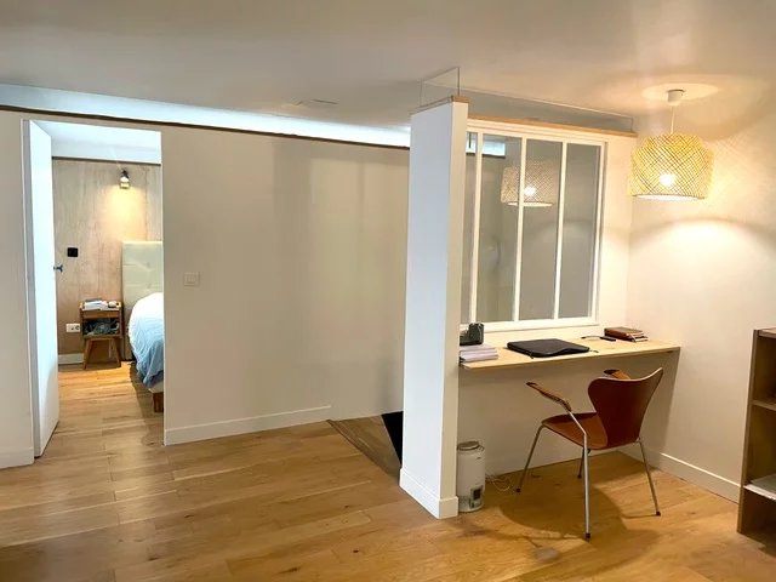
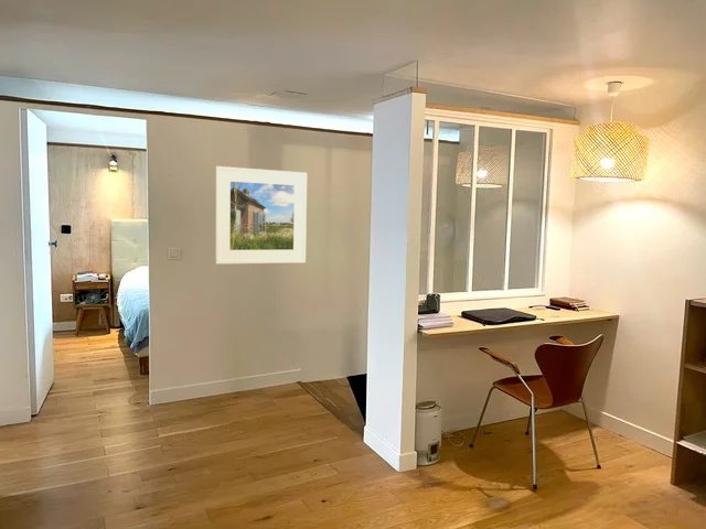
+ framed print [214,165,308,266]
